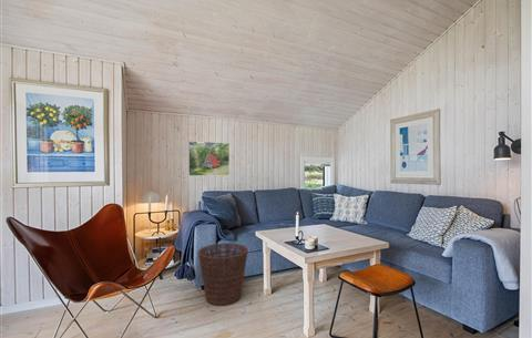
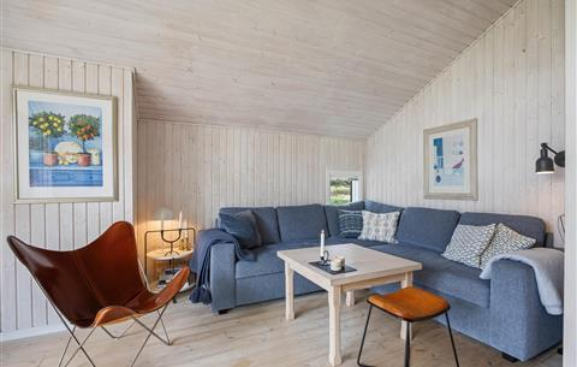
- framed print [187,140,231,177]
- basket [197,242,249,307]
